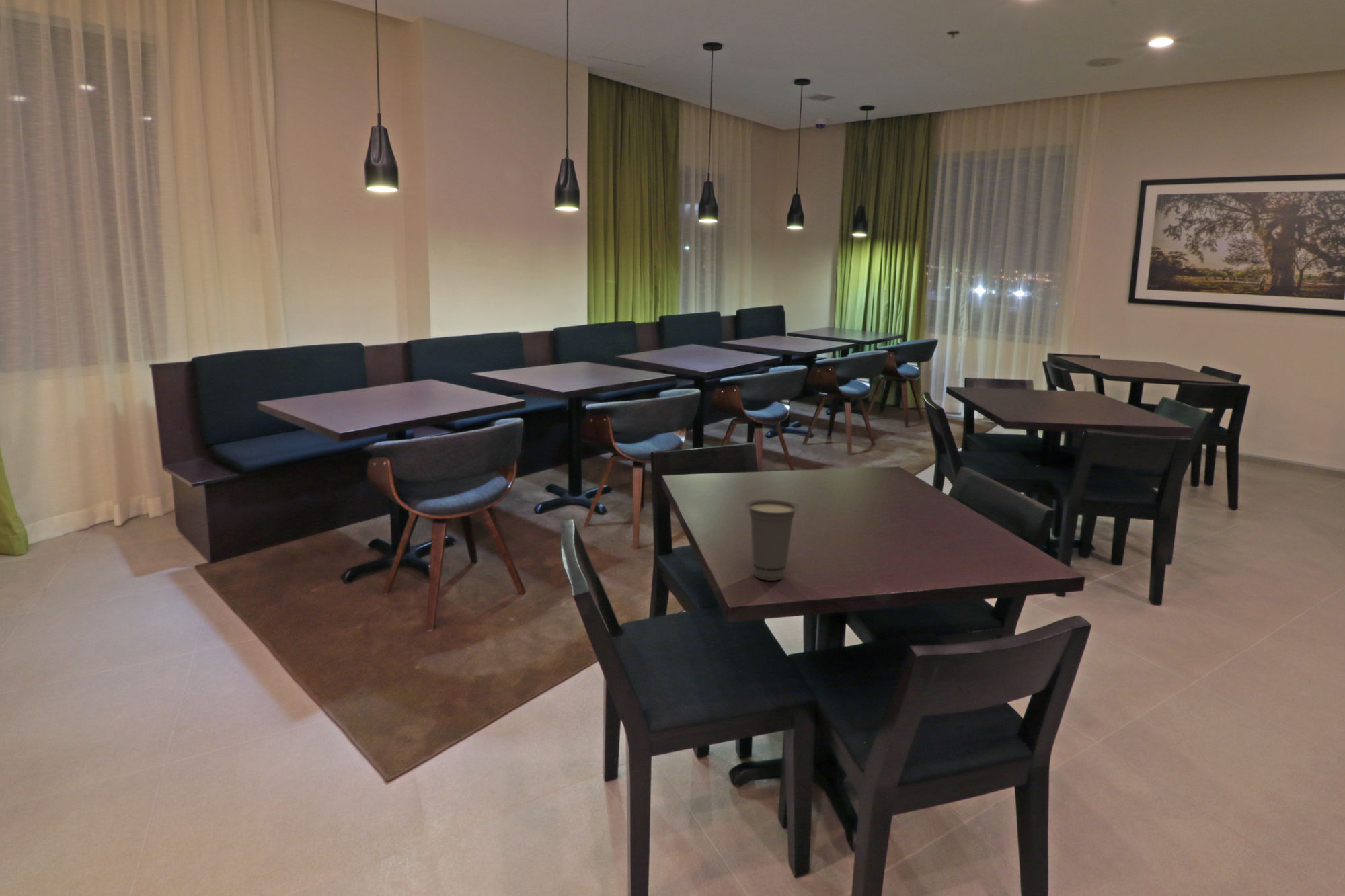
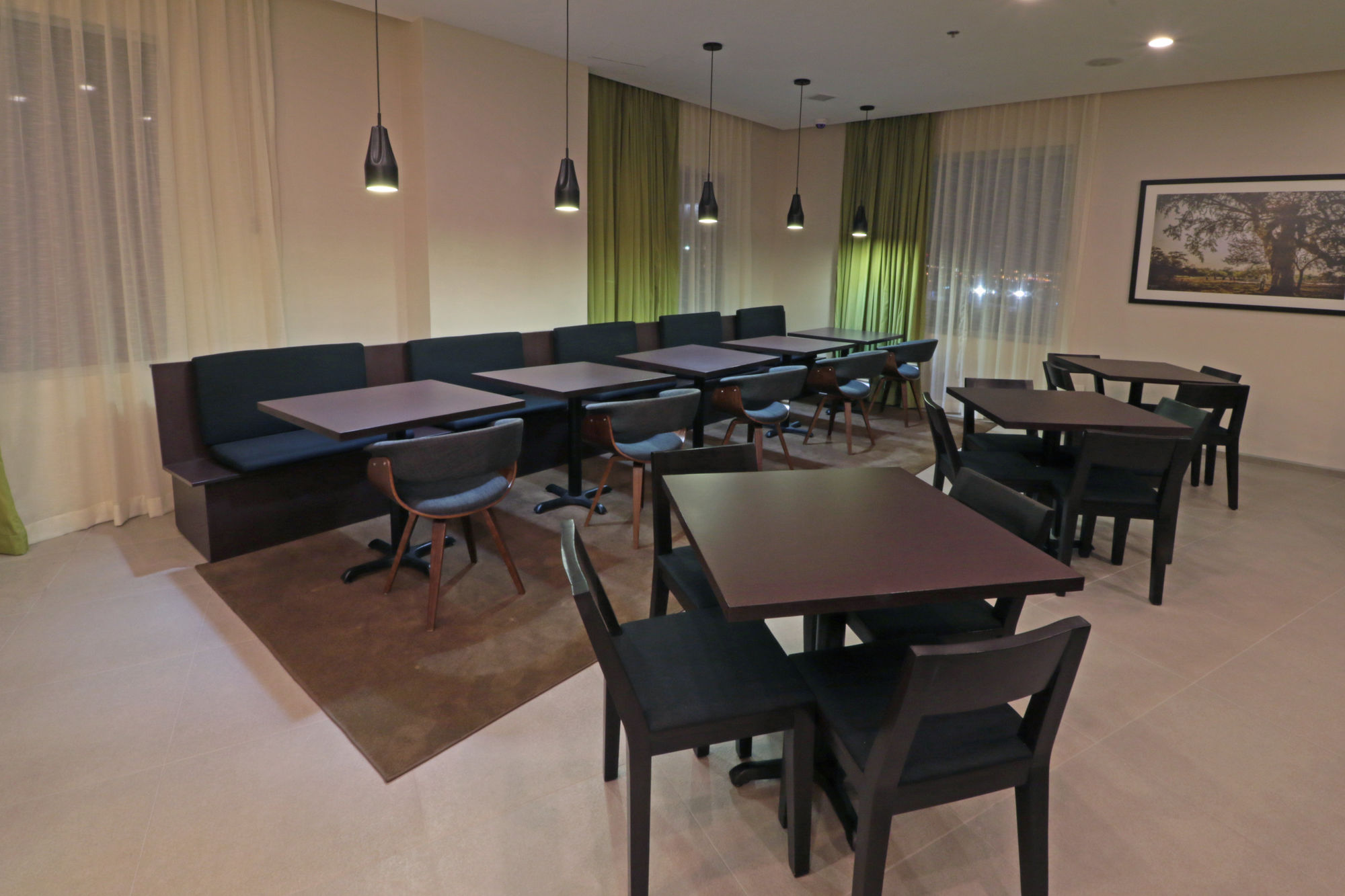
- cup [745,499,800,581]
